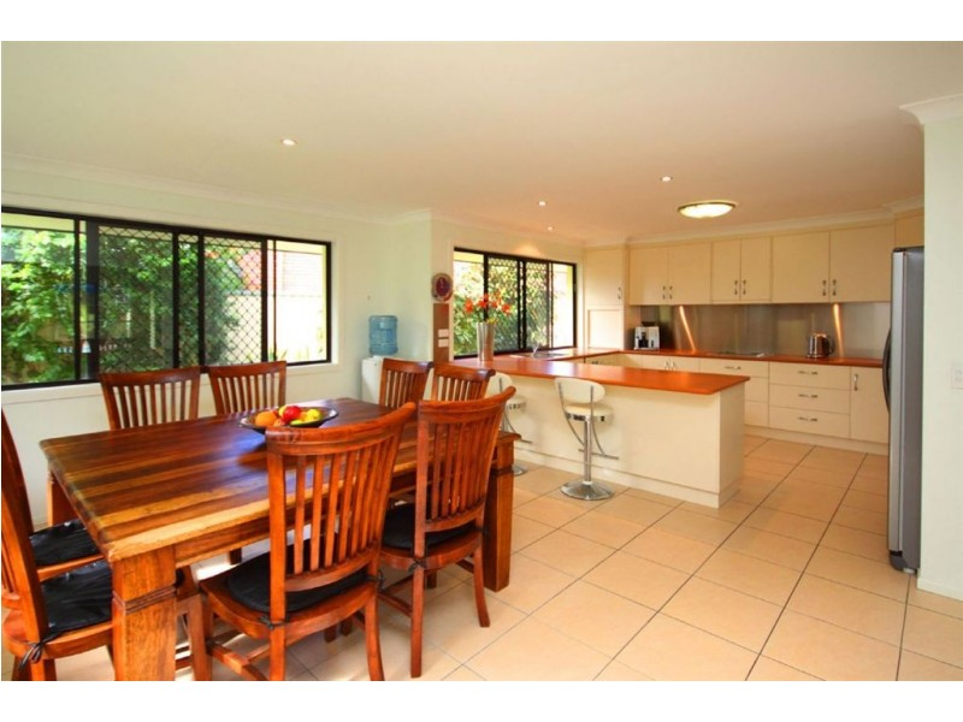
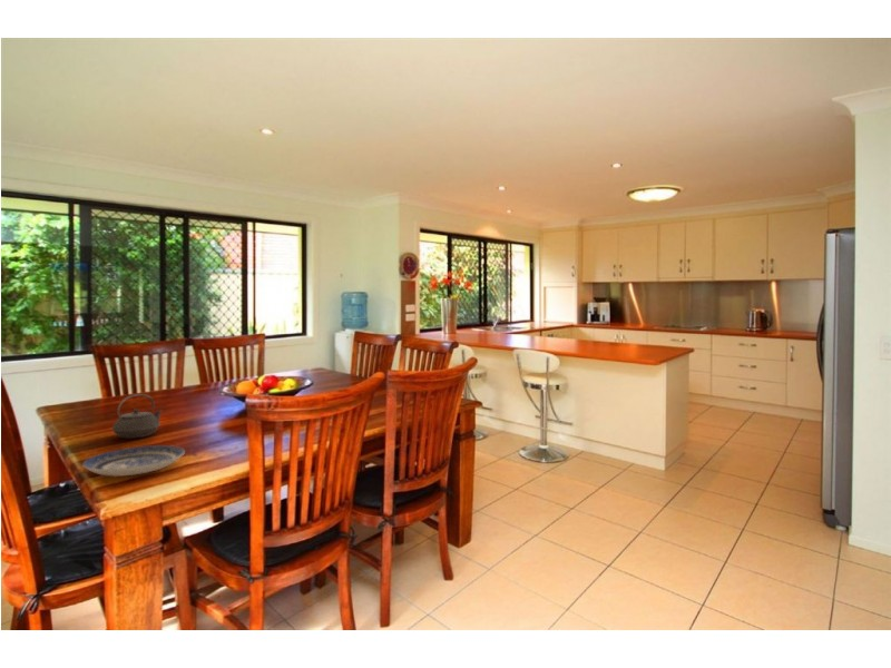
+ teapot [111,393,163,440]
+ plate [81,444,186,478]
